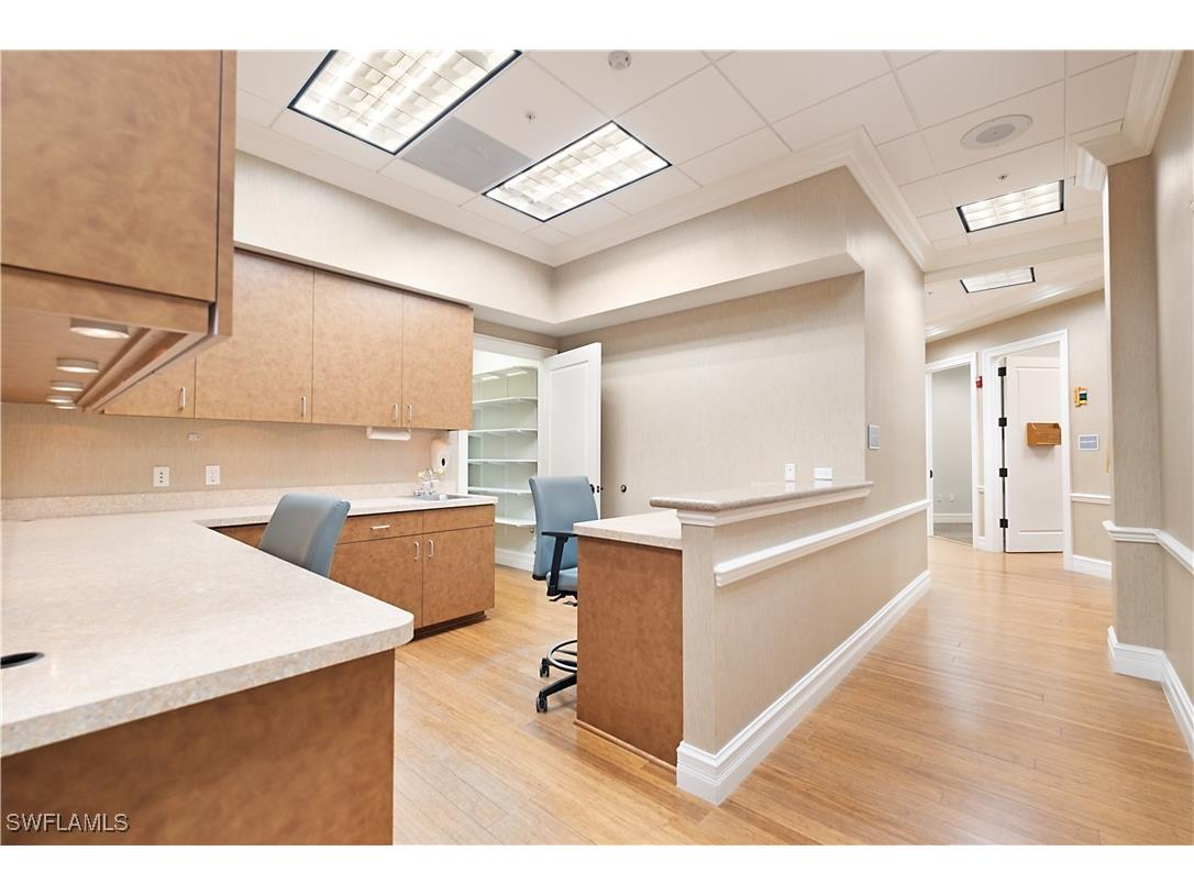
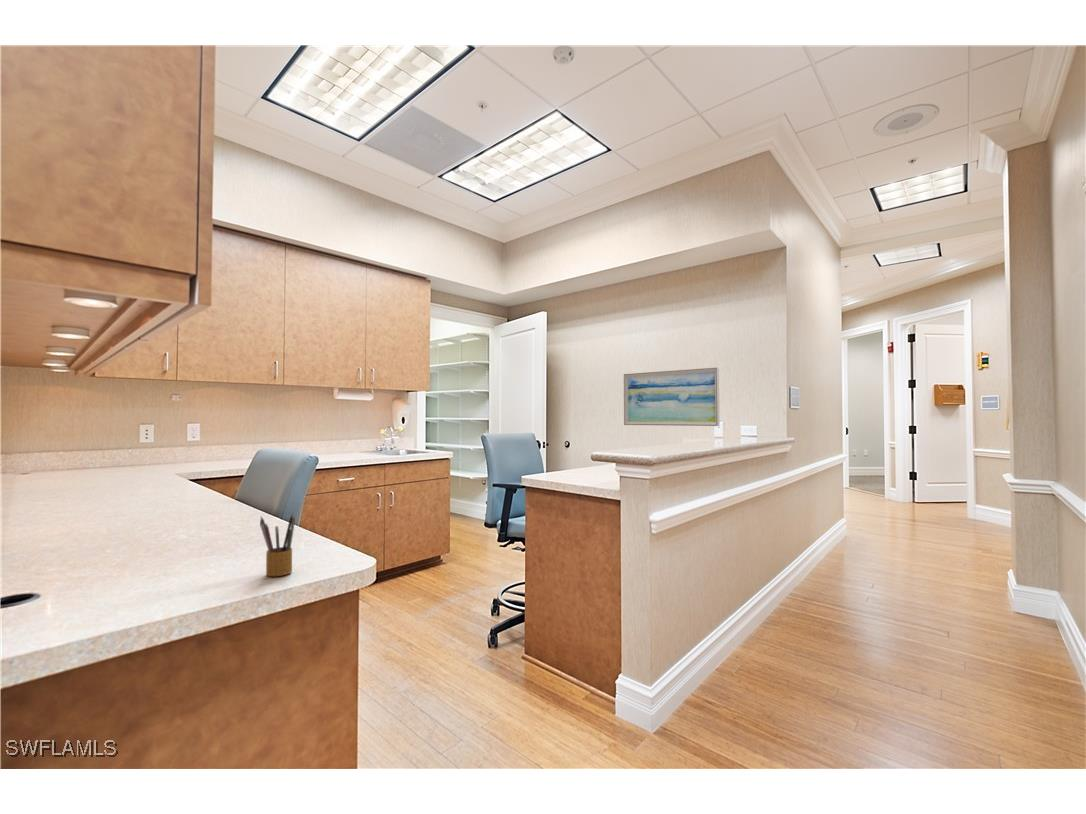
+ wall art [623,367,720,427]
+ pencil box [259,512,296,577]
